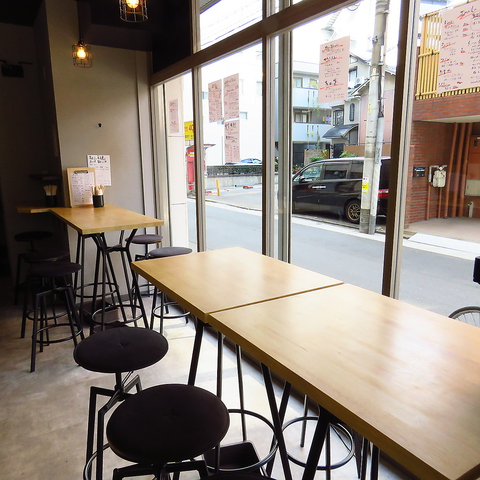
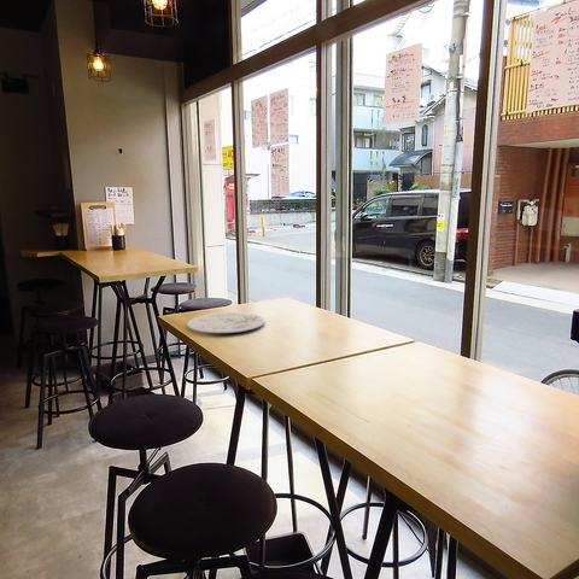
+ plate [186,311,265,334]
